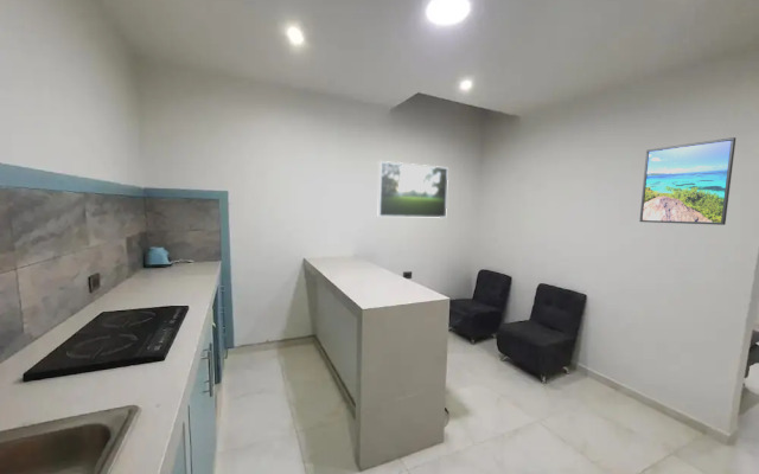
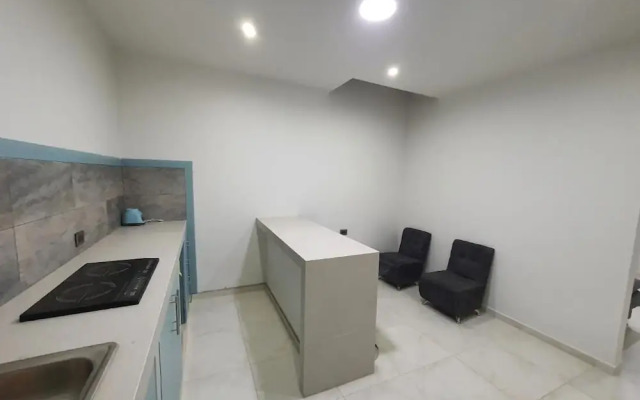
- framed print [377,160,449,219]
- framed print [638,136,736,226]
